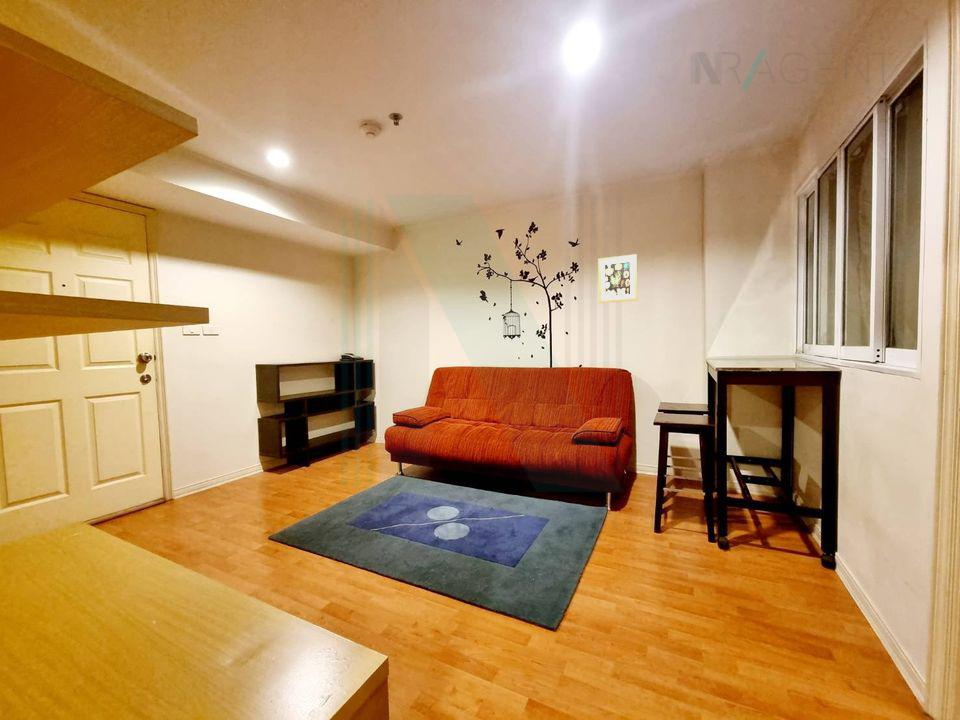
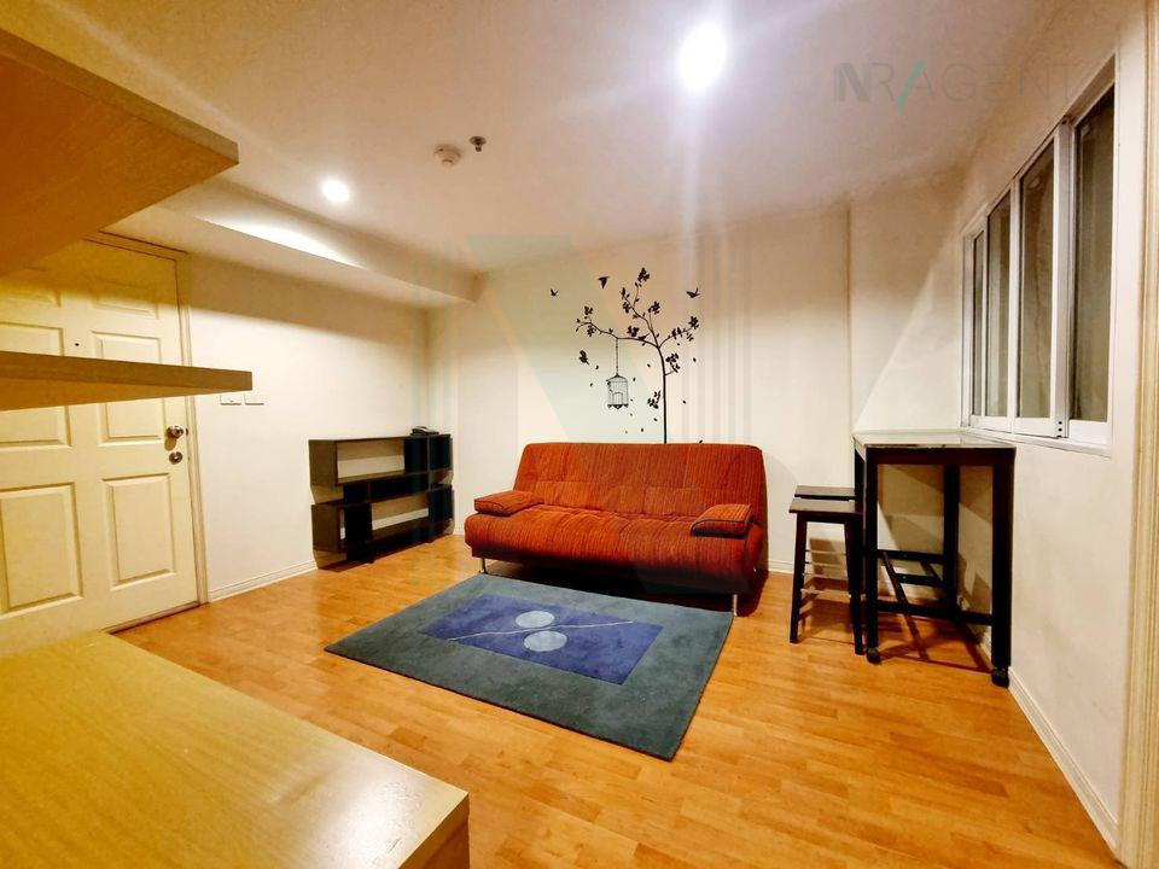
- wall art [597,253,638,304]
